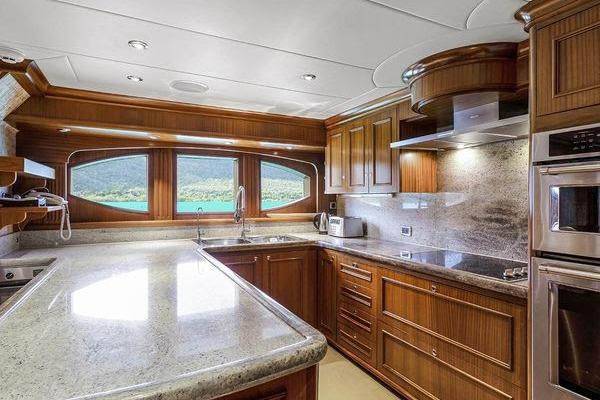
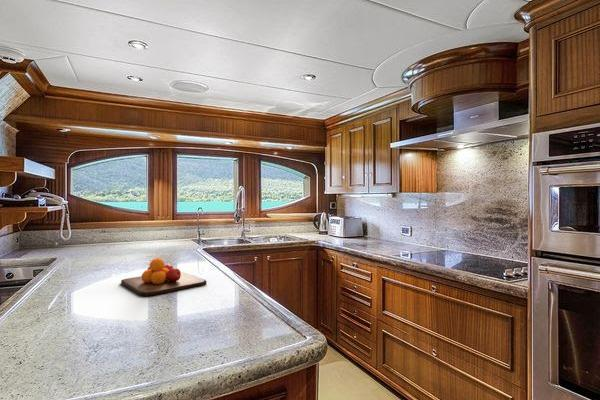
+ chopping board [120,257,207,297]
